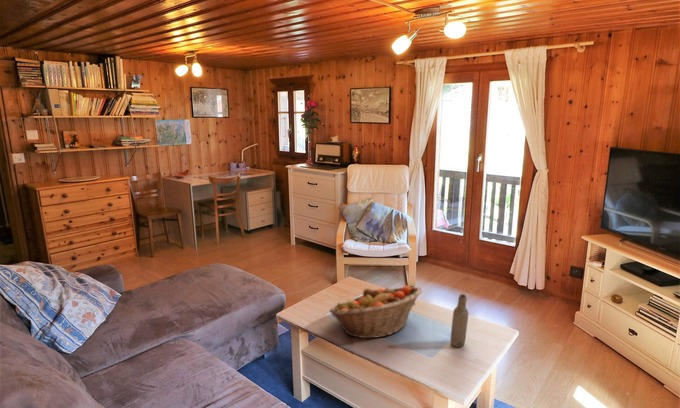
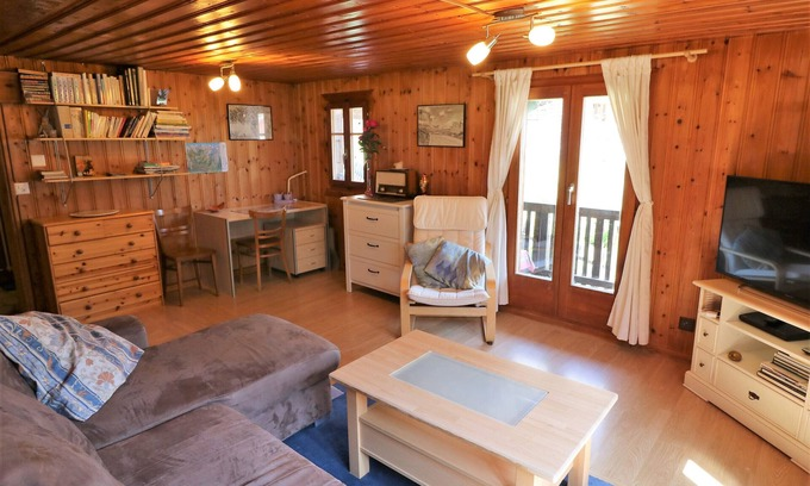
- bottle [449,293,469,348]
- fruit basket [328,285,423,339]
